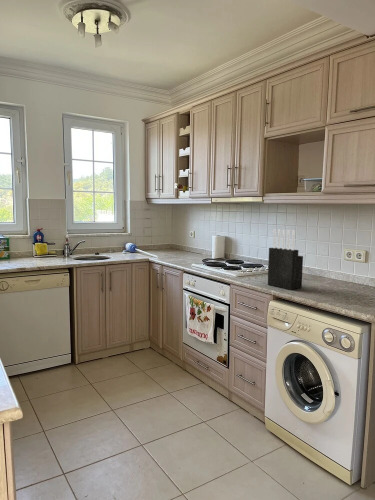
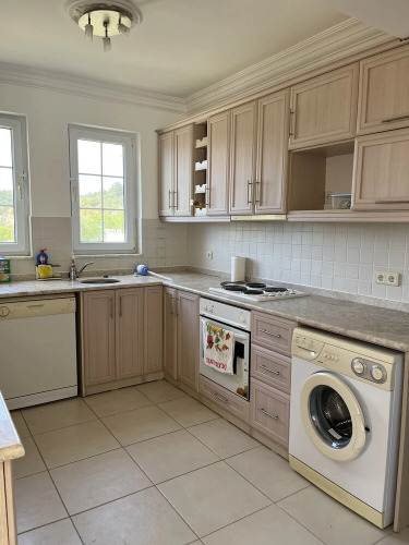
- knife block [267,228,304,291]
